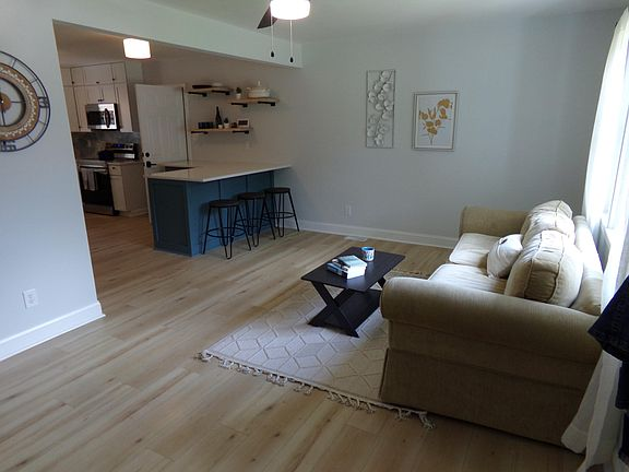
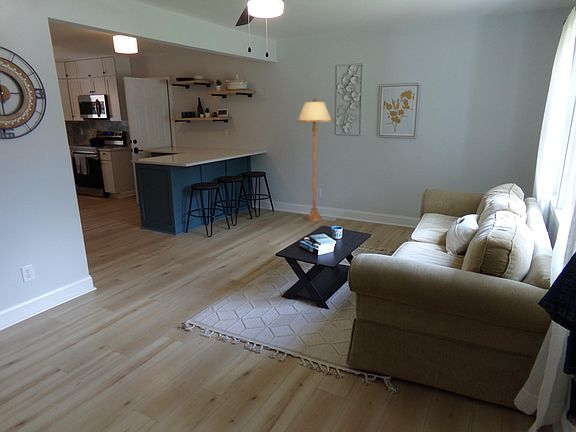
+ floor lamp [296,98,333,222]
